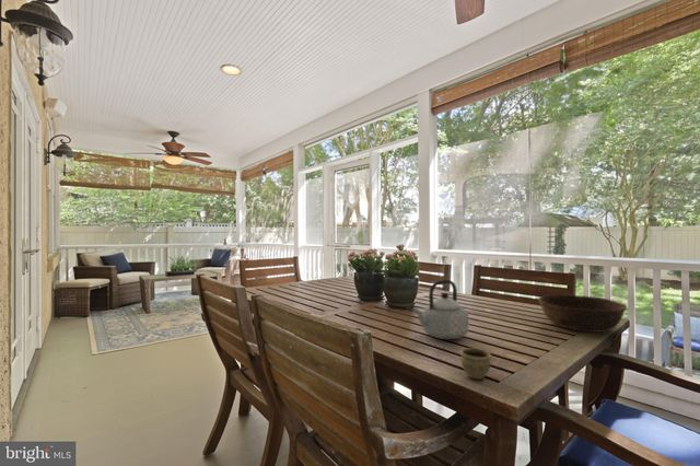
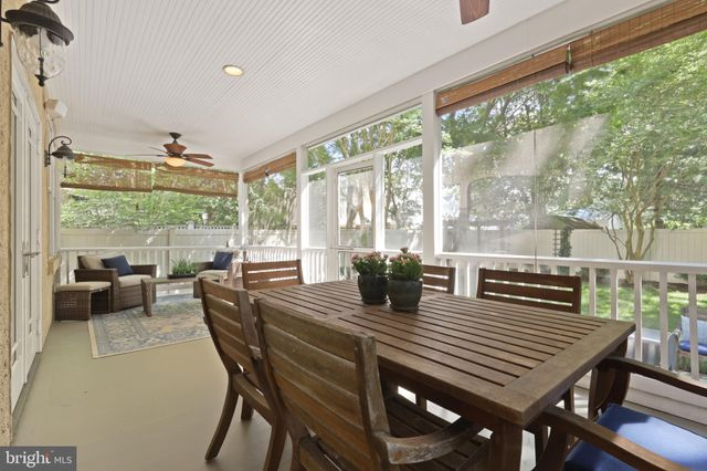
- teapot [412,279,469,340]
- cup [459,347,492,381]
- bowl [537,294,628,334]
